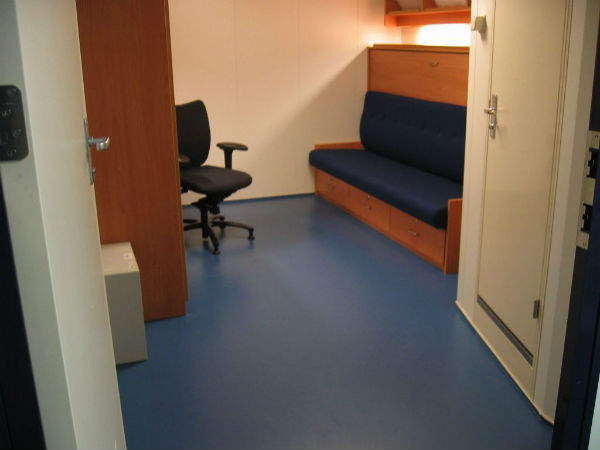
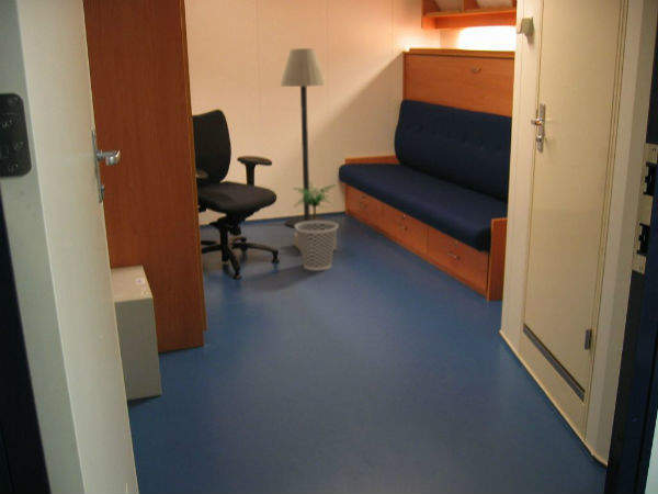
+ potted plant [293,181,338,251]
+ wastebasket [294,220,339,271]
+ floor lamp [279,47,330,228]
